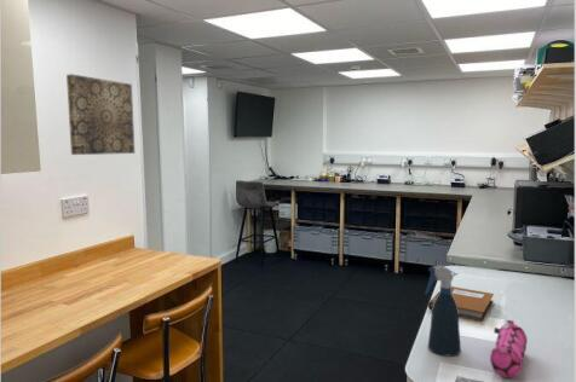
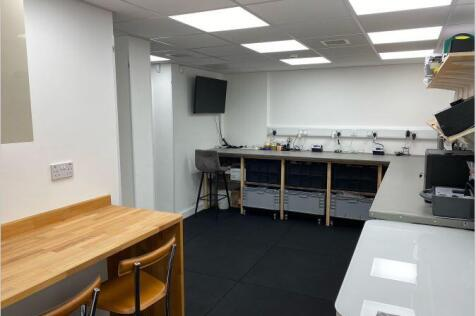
- wall art [65,73,136,156]
- pencil case [489,319,529,378]
- notebook [427,285,495,322]
- spray bottle [424,265,462,357]
